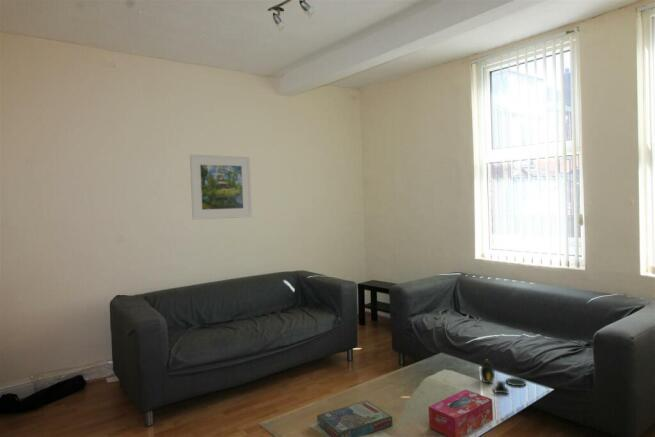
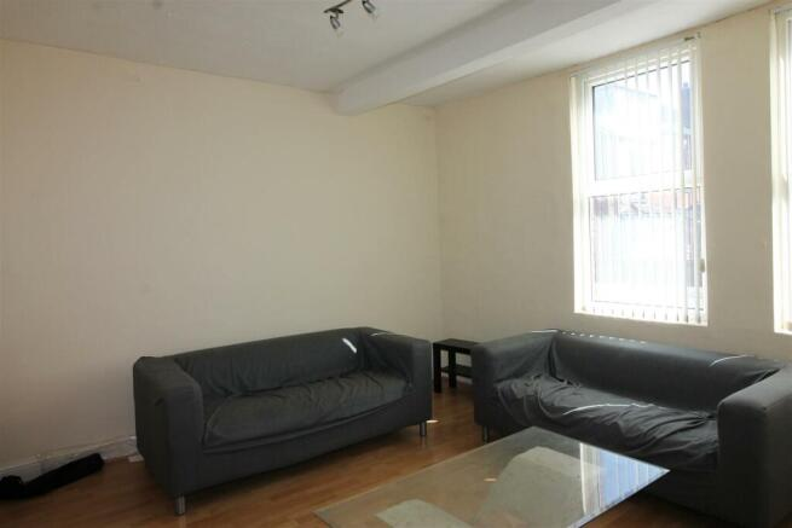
- teapot [479,359,527,394]
- board game [316,399,394,437]
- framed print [189,153,253,221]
- tissue box [428,389,494,437]
